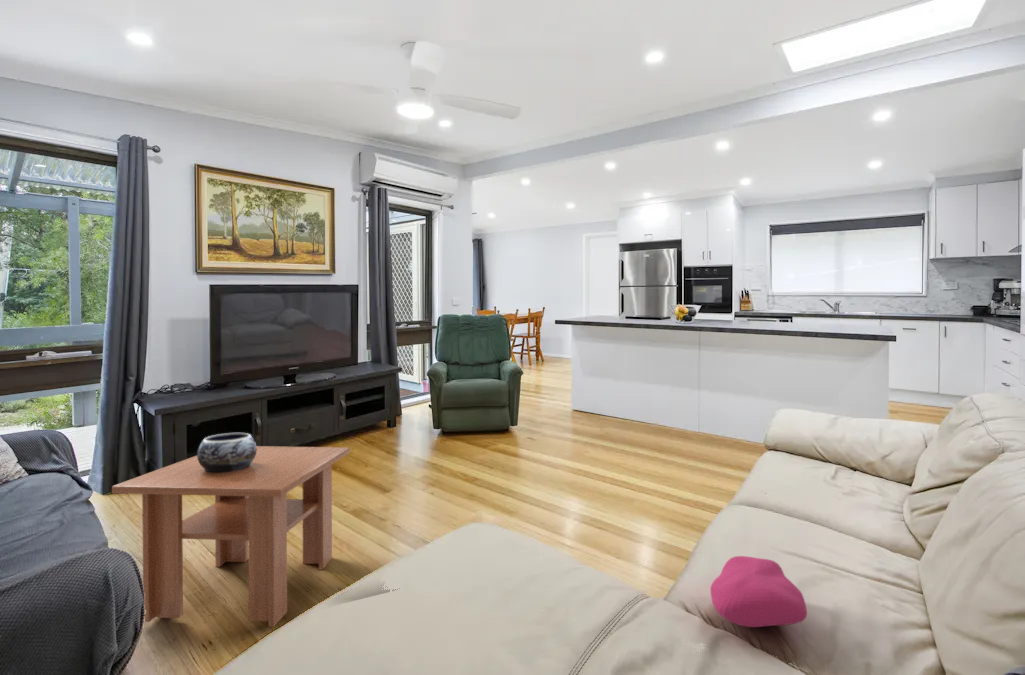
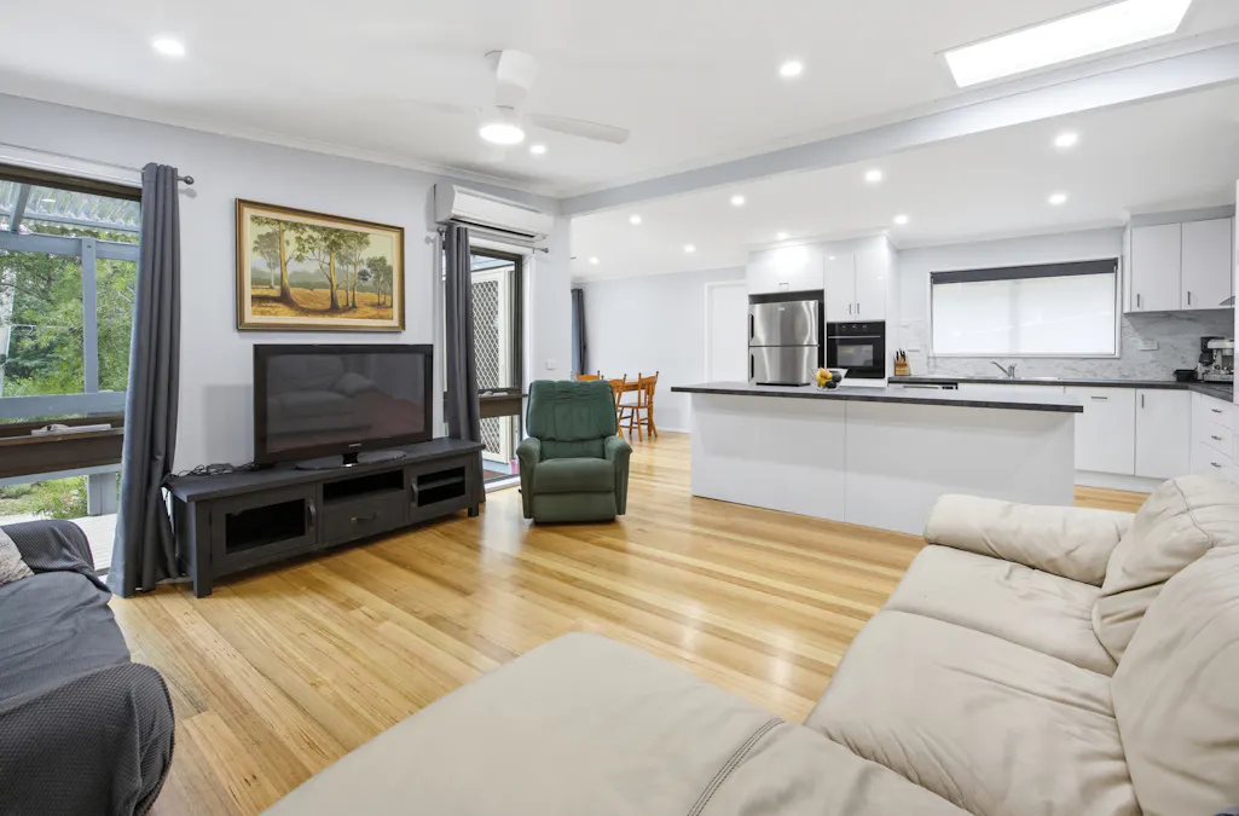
- cushion [709,555,808,628]
- decorative bowl [196,432,257,473]
- coffee table [111,445,351,628]
